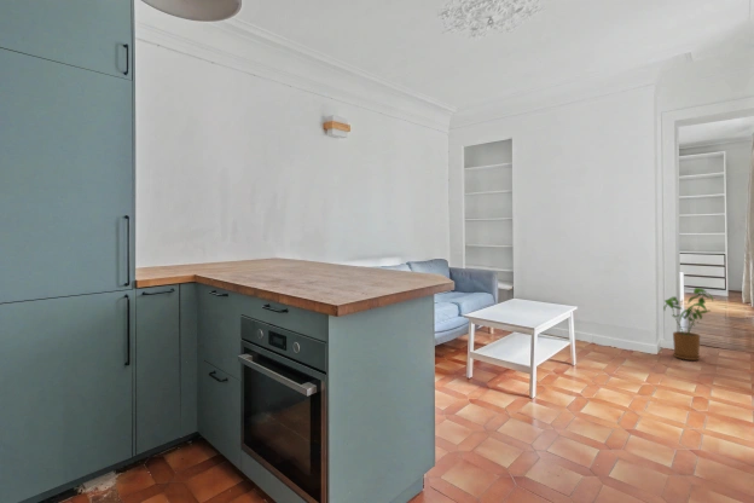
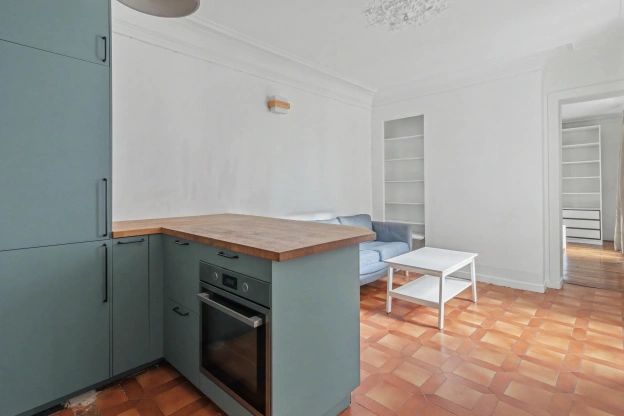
- house plant [662,287,714,362]
